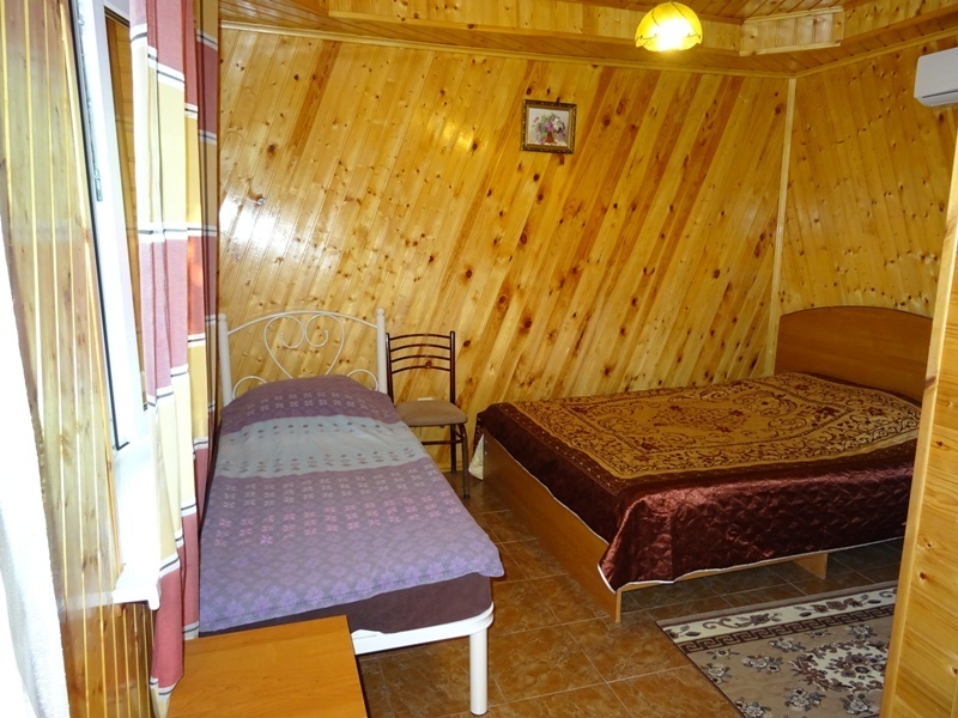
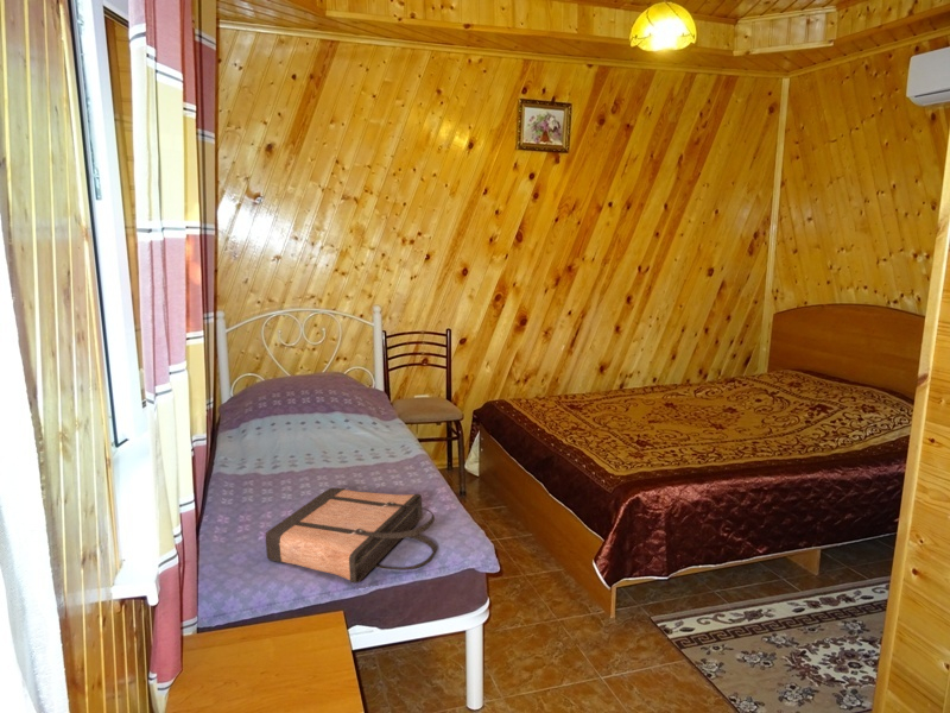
+ shopping bag [265,487,437,585]
